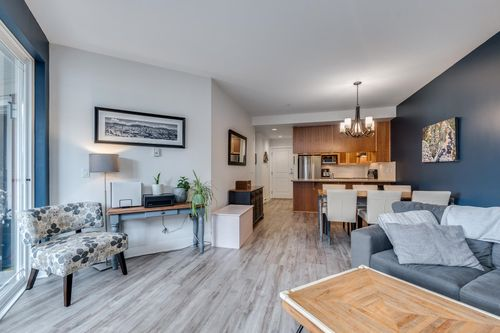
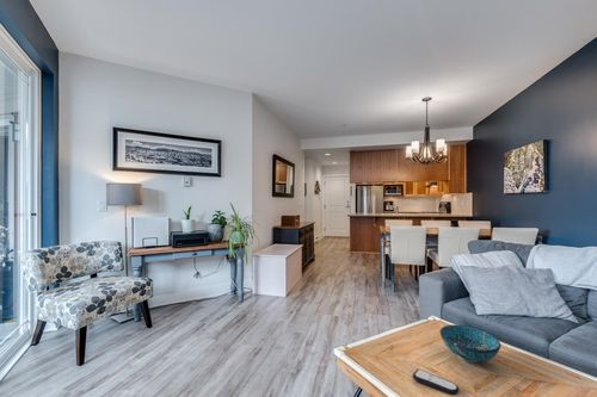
+ decorative bowl [438,324,503,364]
+ remote control [412,368,460,396]
